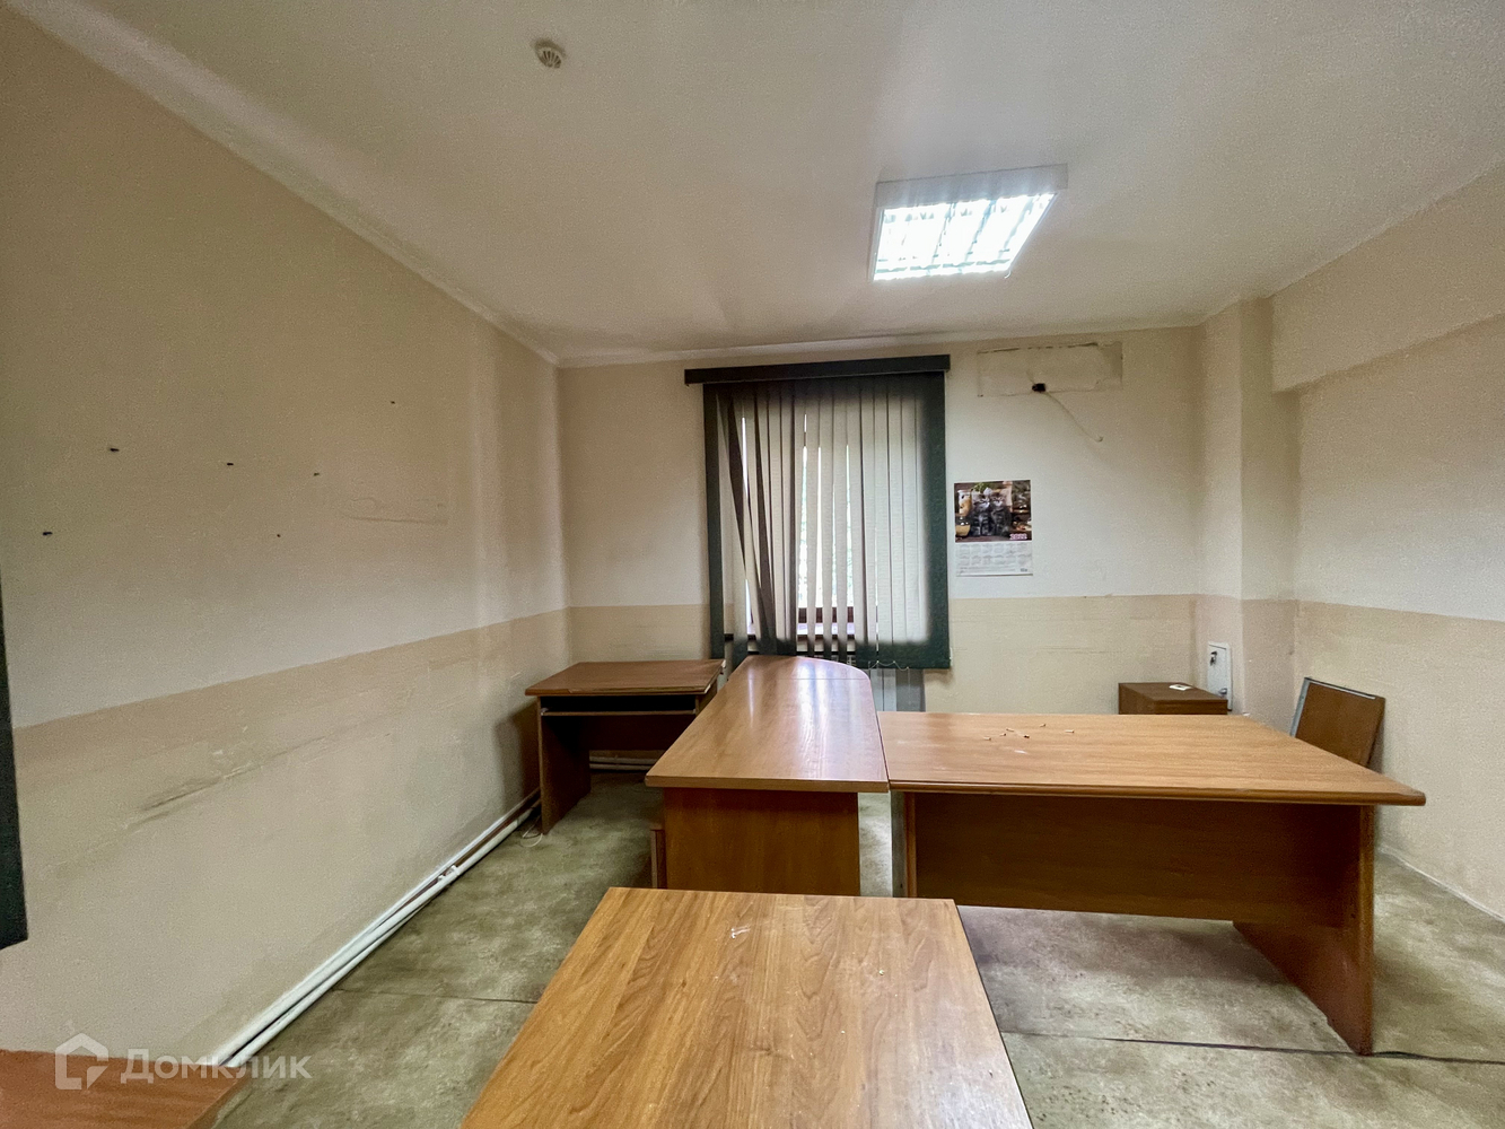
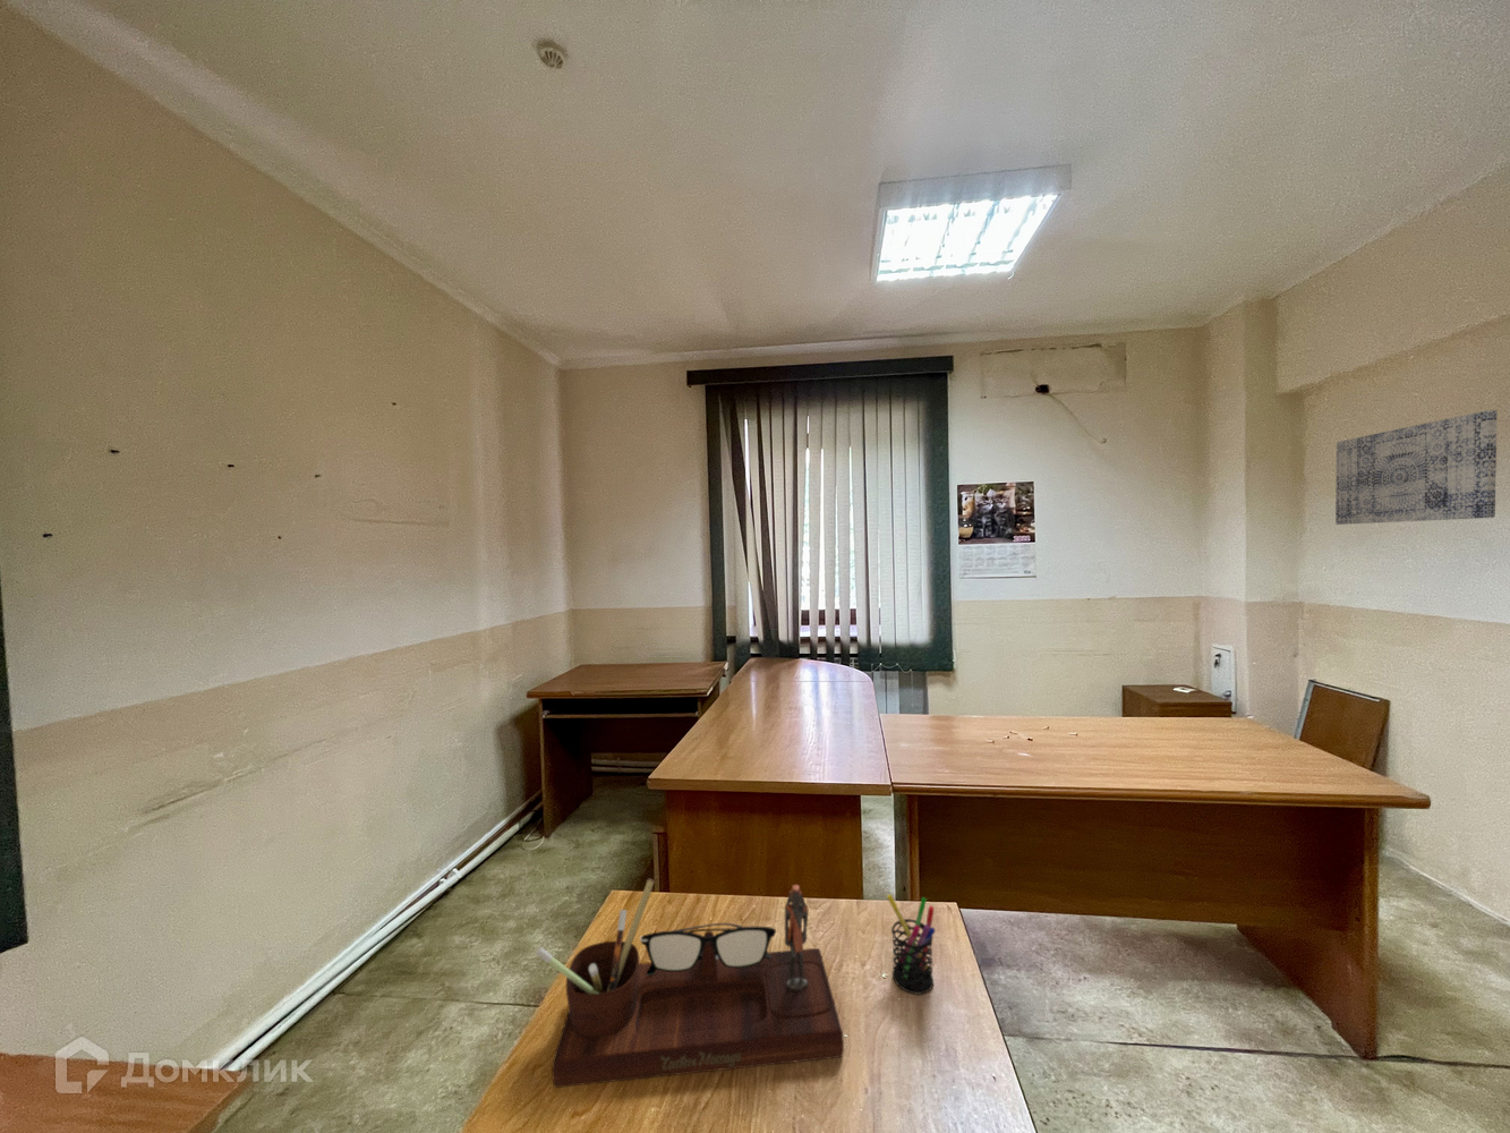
+ pen holder [885,893,935,995]
+ desk organizer [534,877,845,1089]
+ wall art [1334,409,1498,526]
